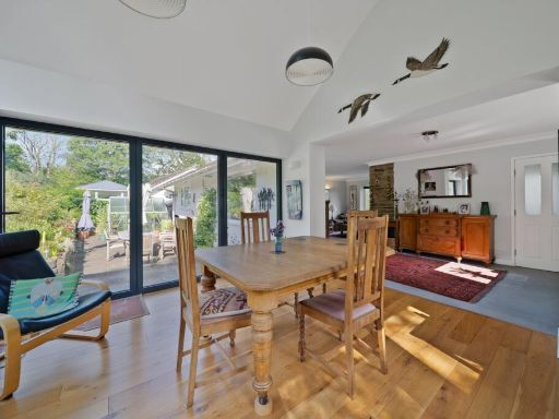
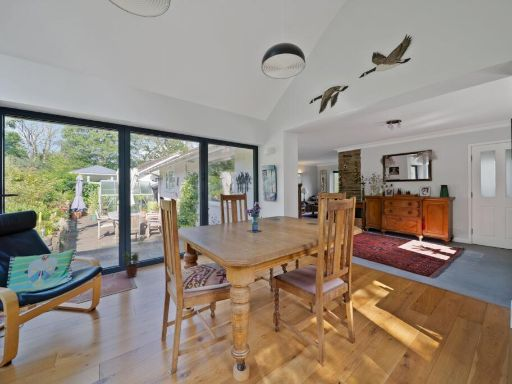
+ potted plant [121,250,140,279]
